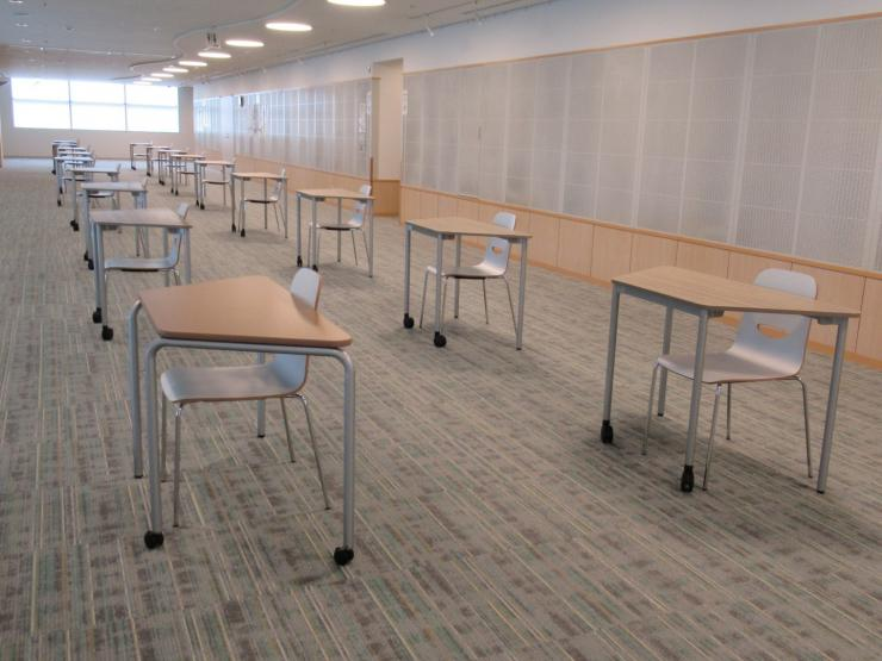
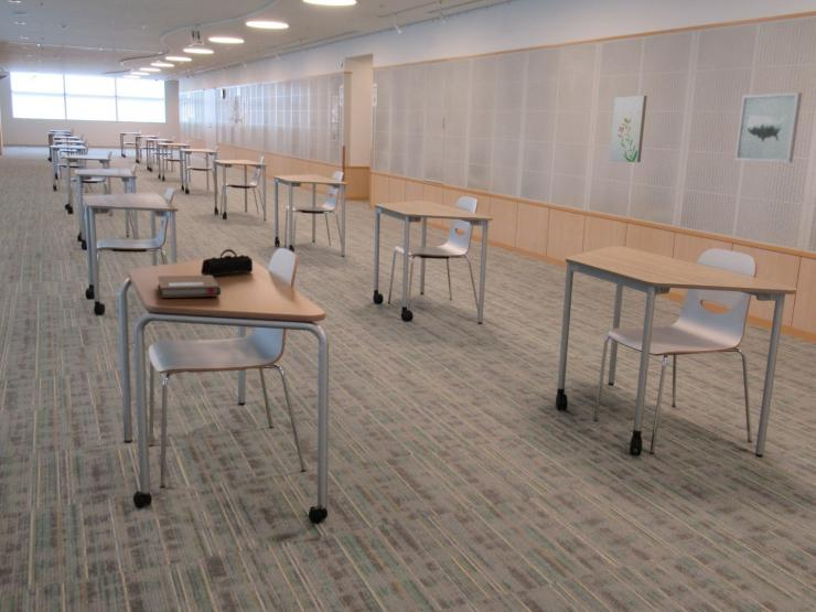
+ wall art [733,92,804,163]
+ notebook [157,275,222,299]
+ pencil case [200,248,254,277]
+ wall art [608,95,648,163]
